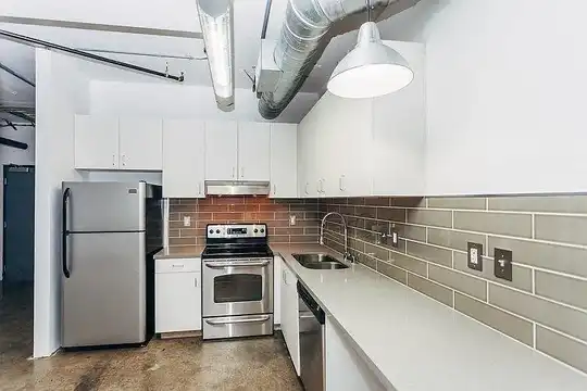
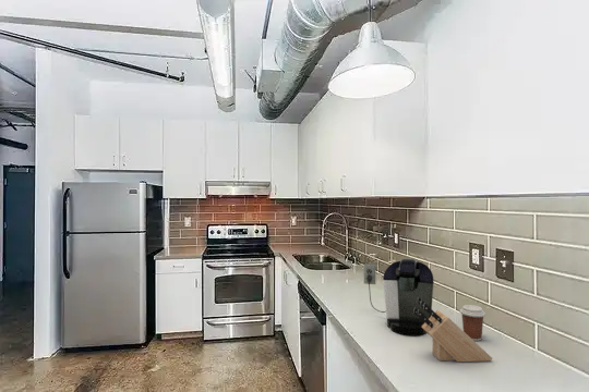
+ knife block [413,297,494,363]
+ coffee maker [362,257,435,336]
+ coffee cup [459,304,486,342]
